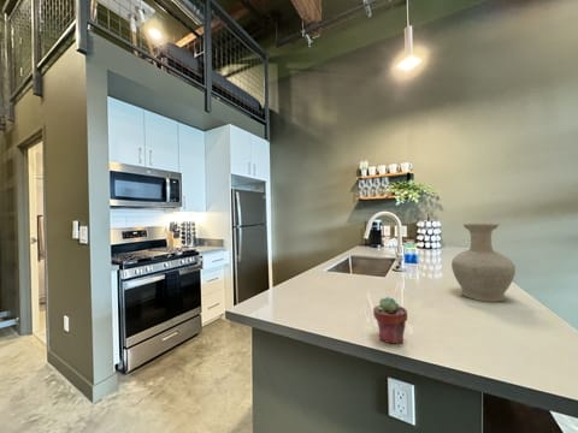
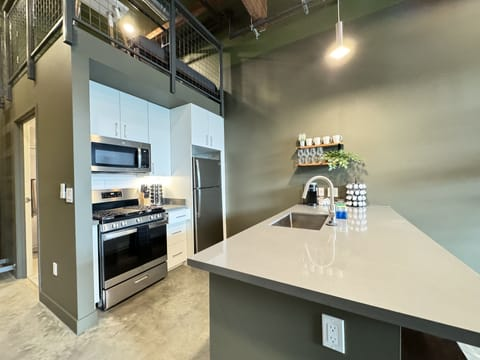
- potted succulent [372,296,408,345]
- vase [450,223,517,303]
